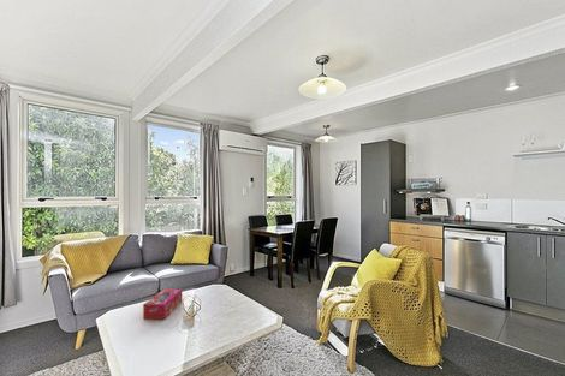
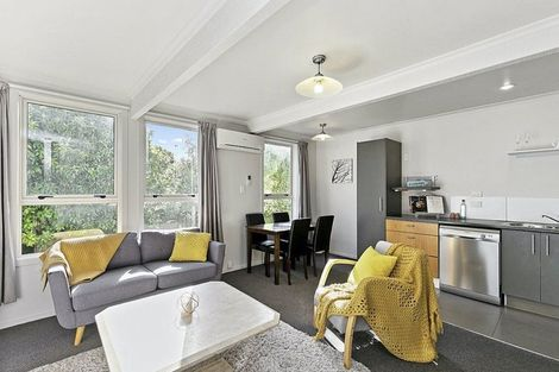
- tissue box [142,288,183,320]
